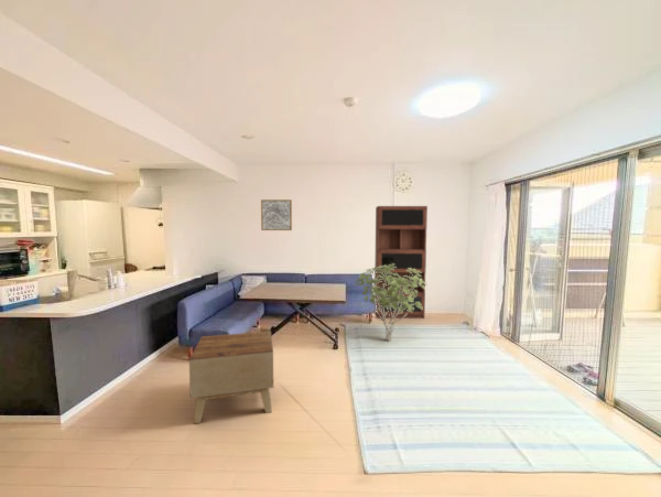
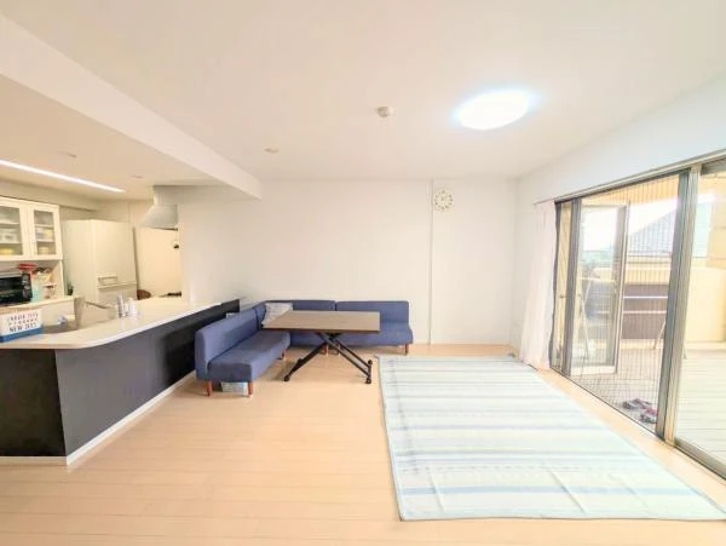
- wall art [260,198,293,231]
- shrub [354,263,427,343]
- side table [188,329,274,424]
- bookcase [373,205,429,320]
